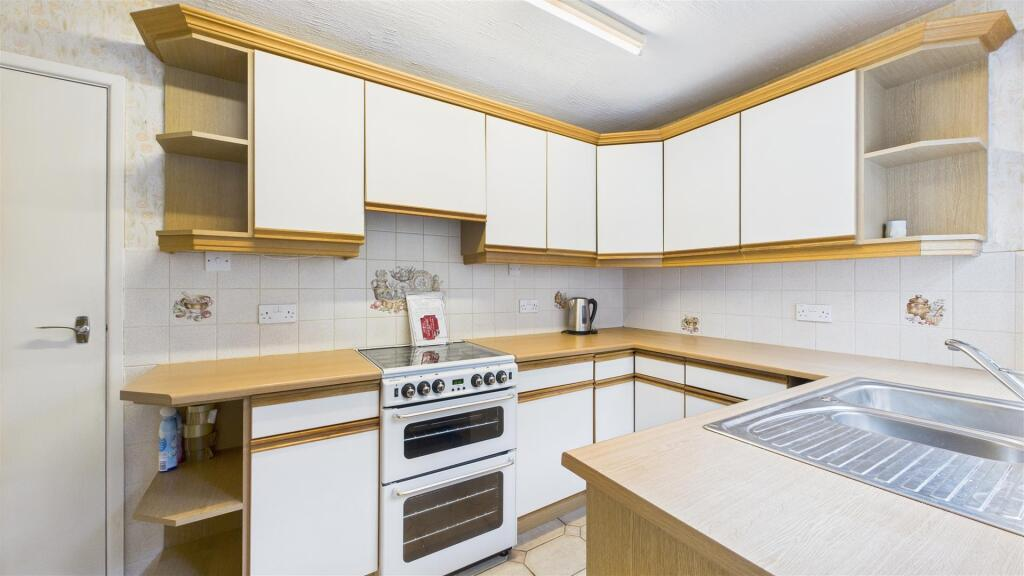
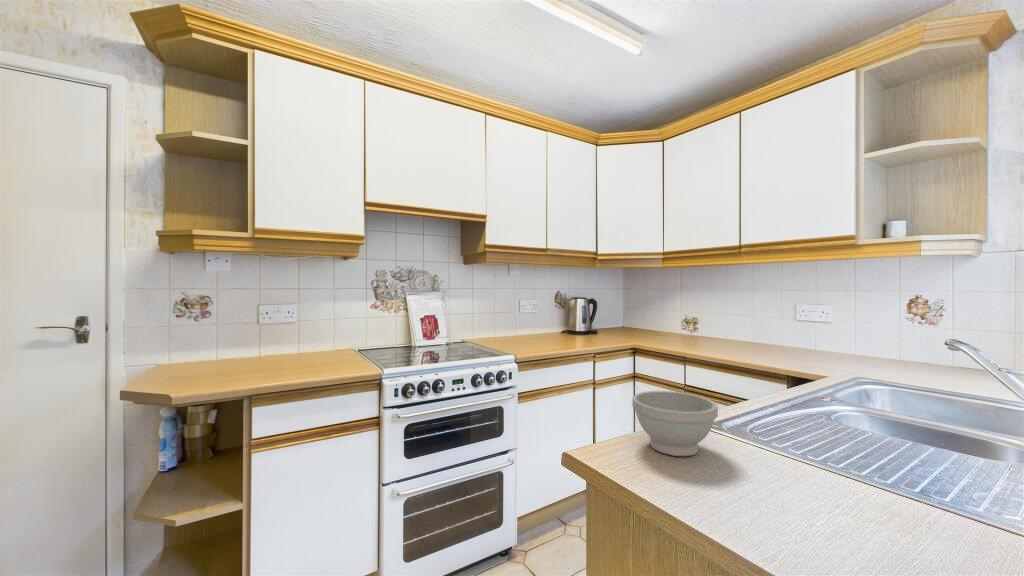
+ bowl [631,390,719,457]
